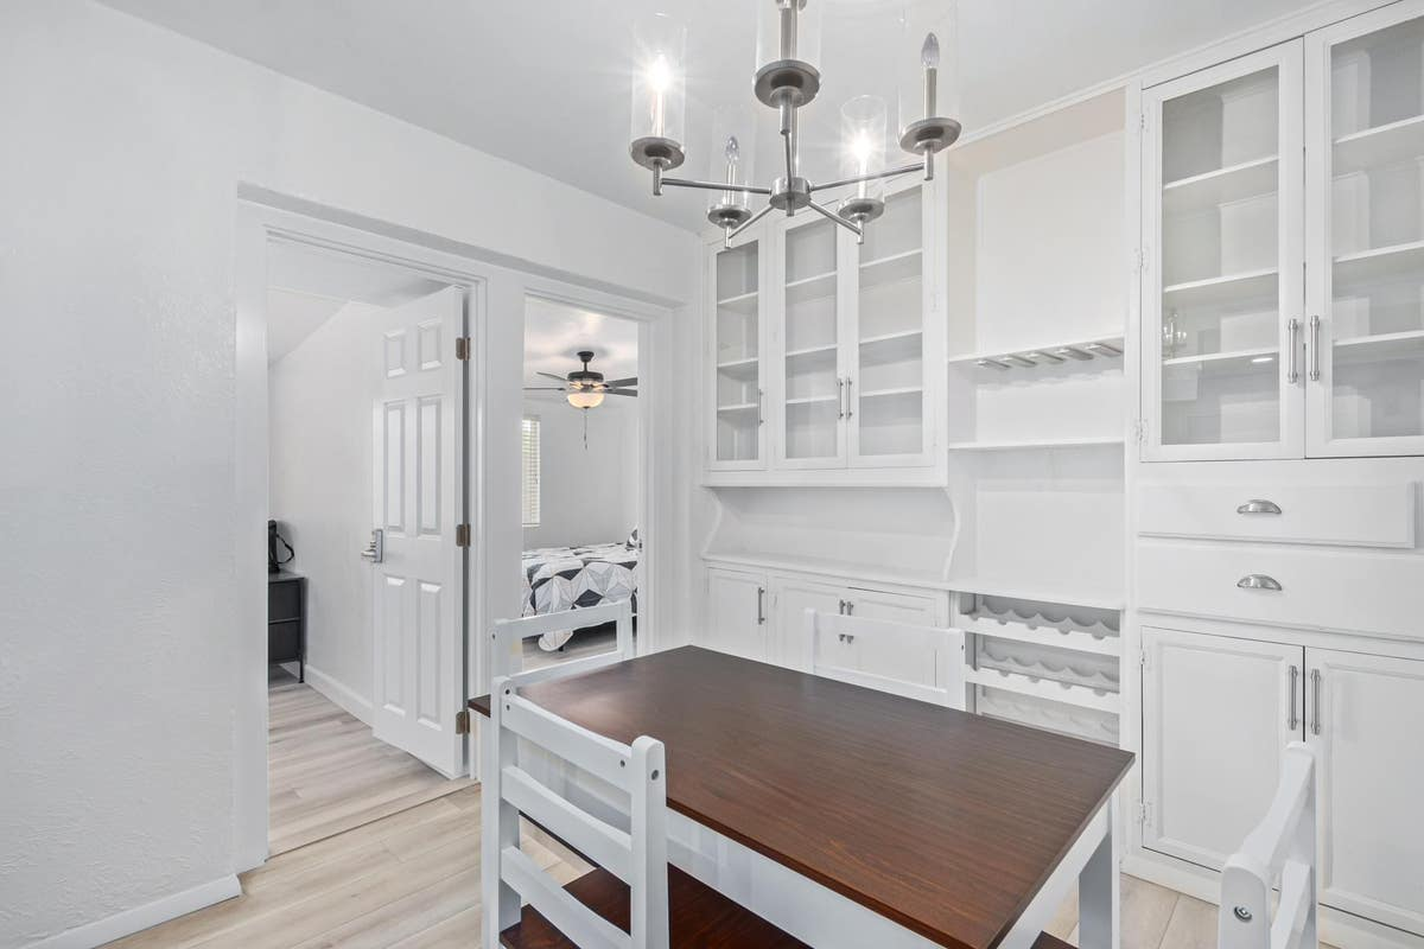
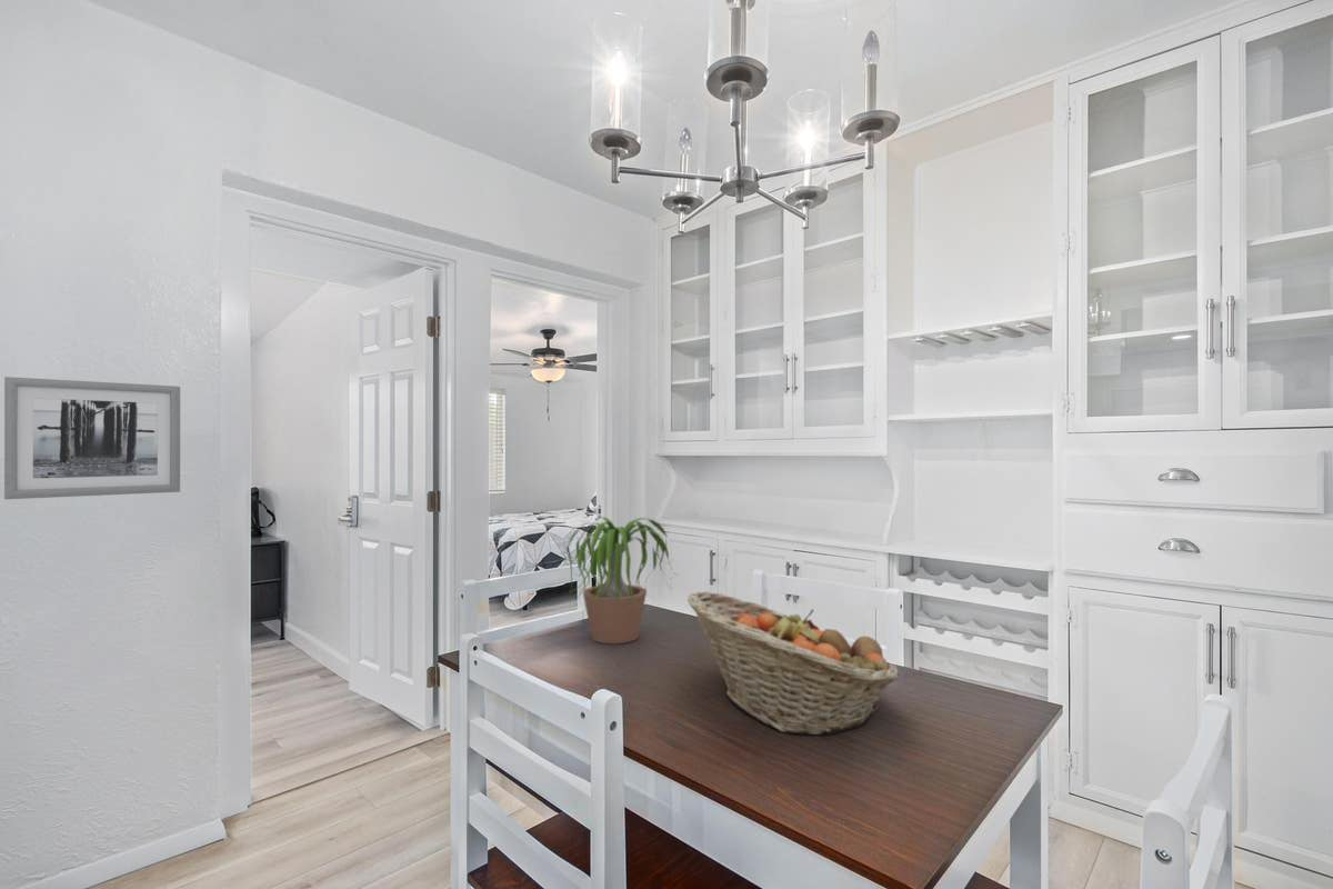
+ wall art [3,376,181,500]
+ potted plant [565,516,678,645]
+ fruit basket [686,591,901,737]
